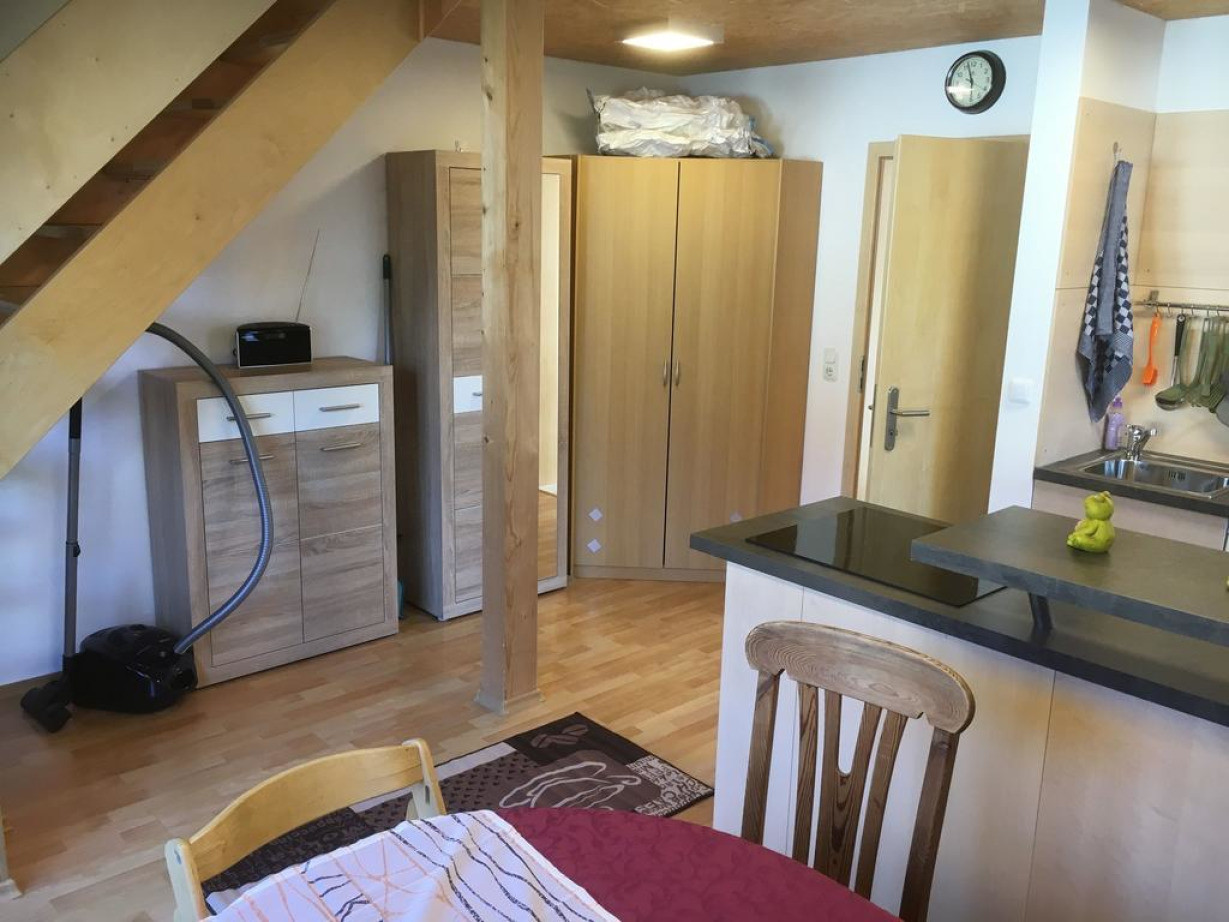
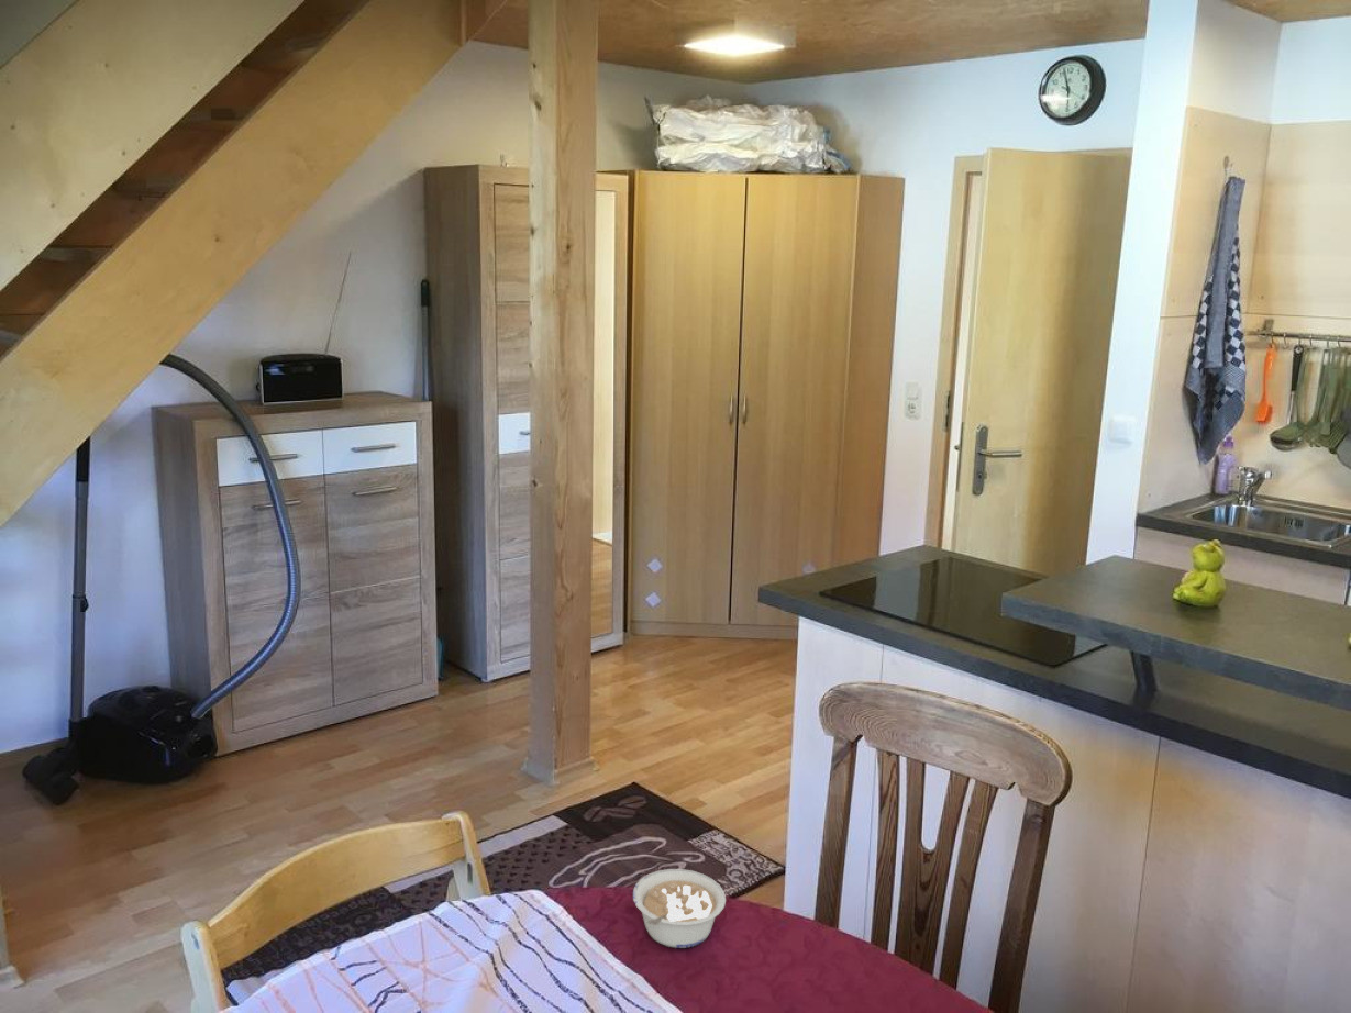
+ legume [632,868,727,949]
